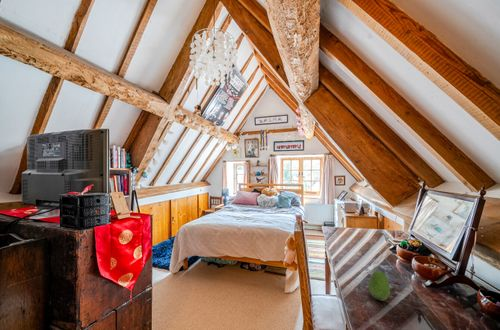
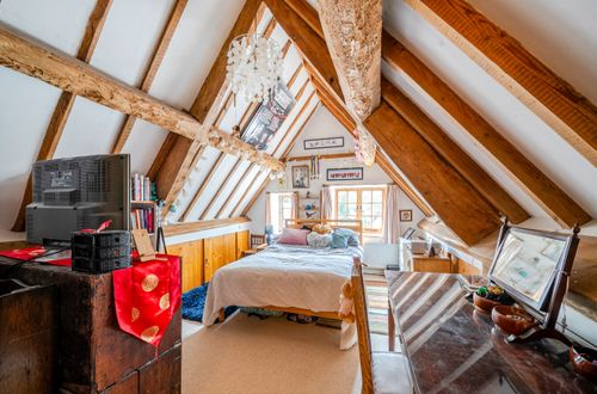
- fruit [368,269,391,302]
